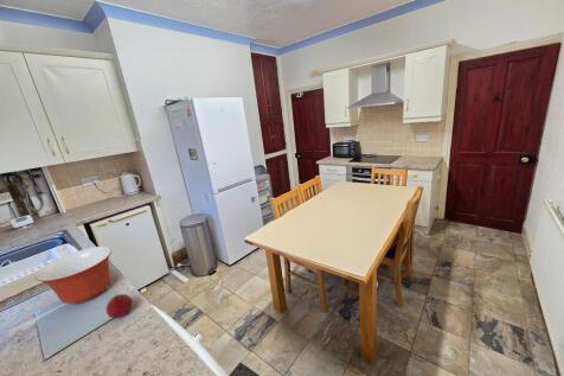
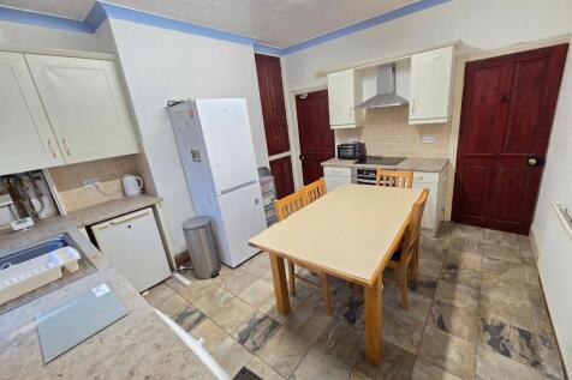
- mixing bowl [34,246,113,305]
- apple [105,293,133,319]
